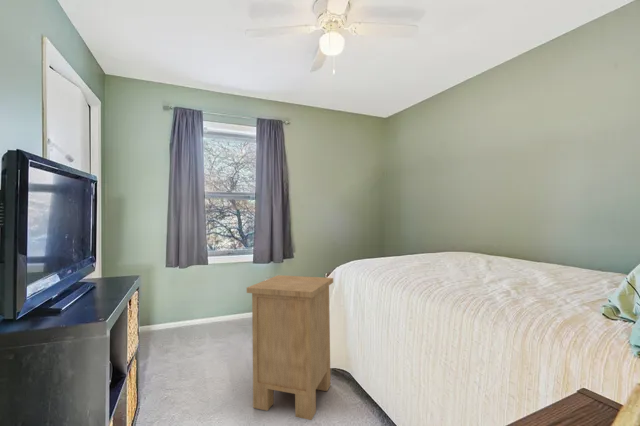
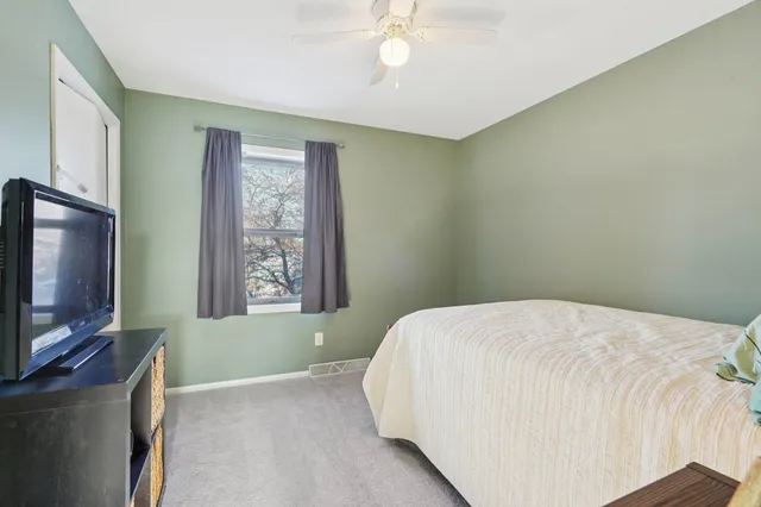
- nightstand [246,274,334,421]
